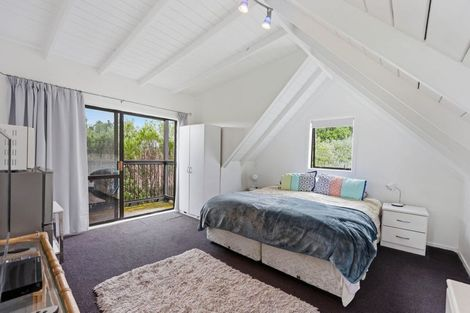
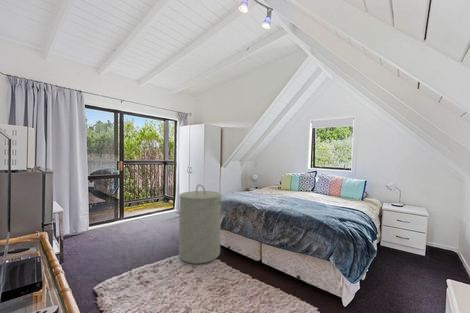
+ laundry hamper [178,184,222,265]
